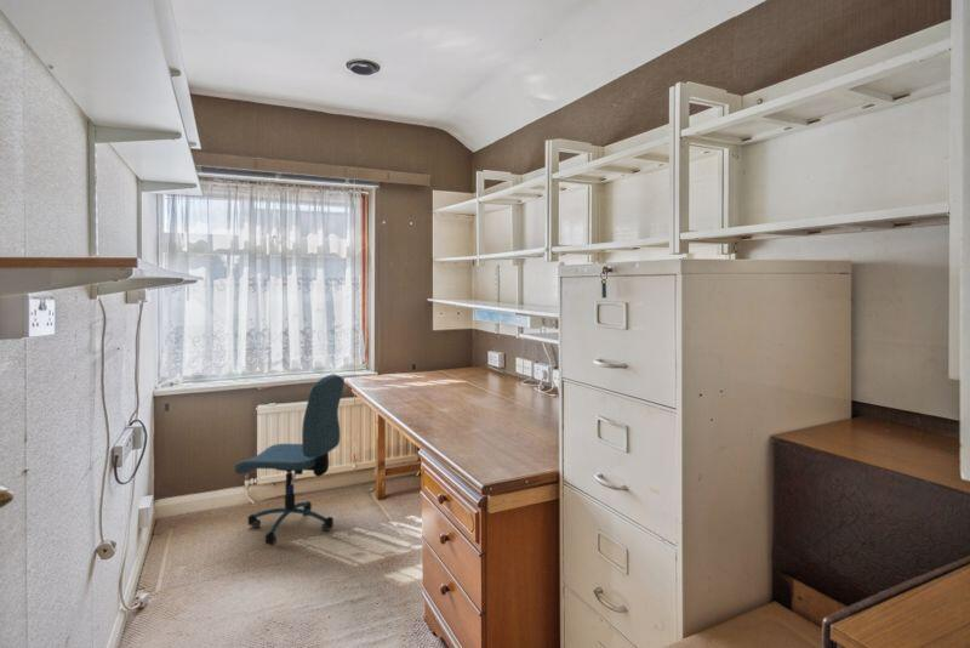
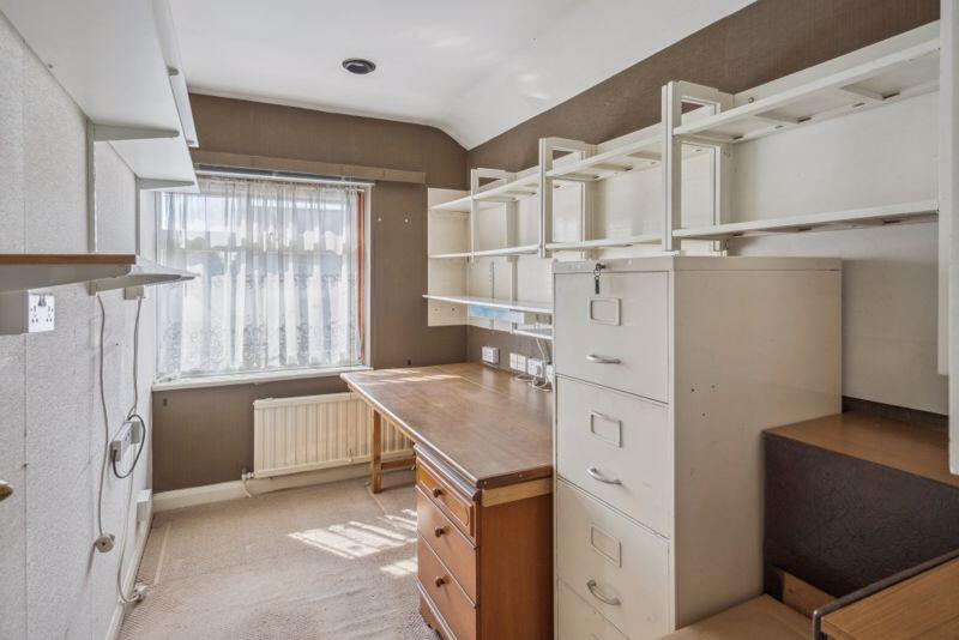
- office chair [233,374,346,546]
